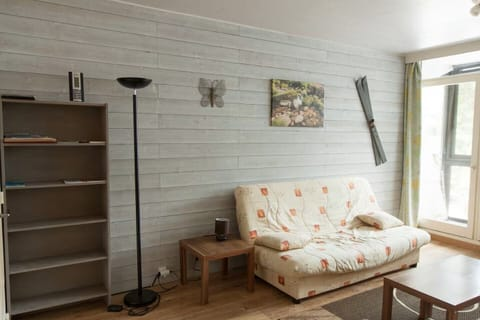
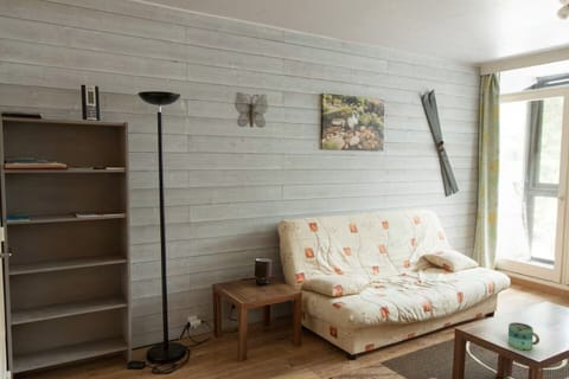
+ mug [507,321,541,351]
